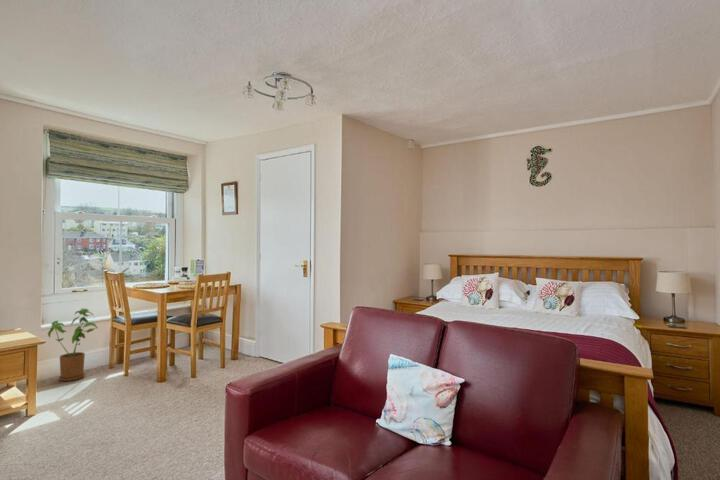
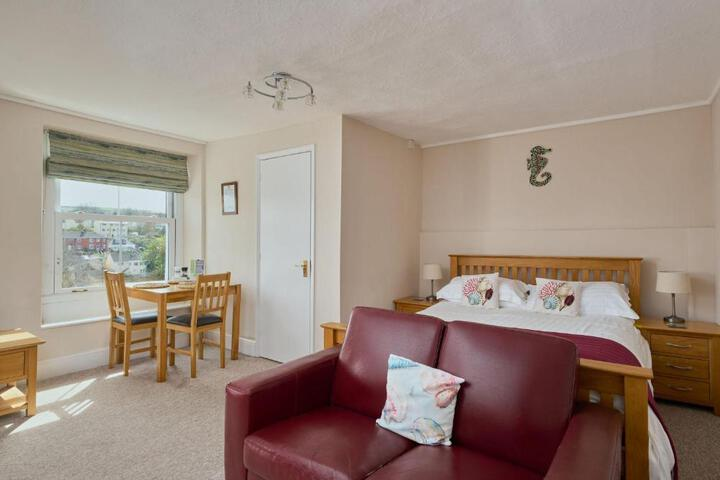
- house plant [47,308,98,382]
